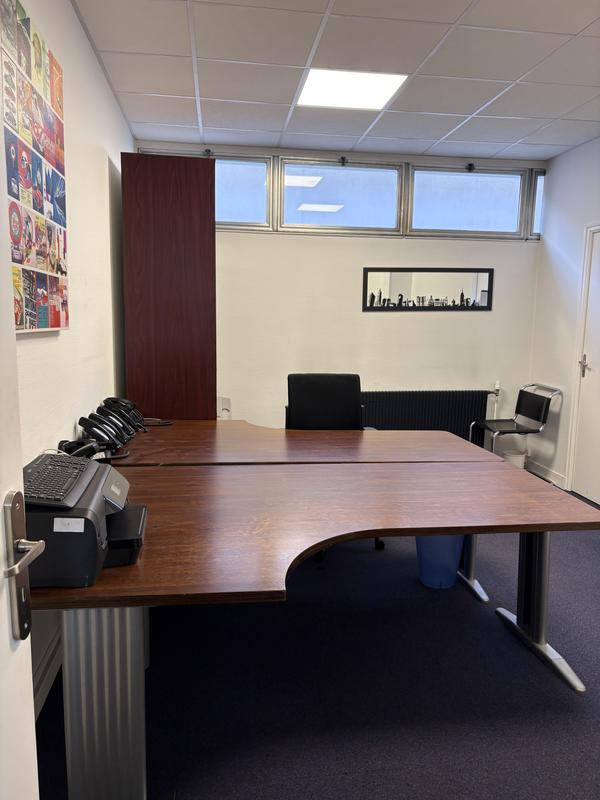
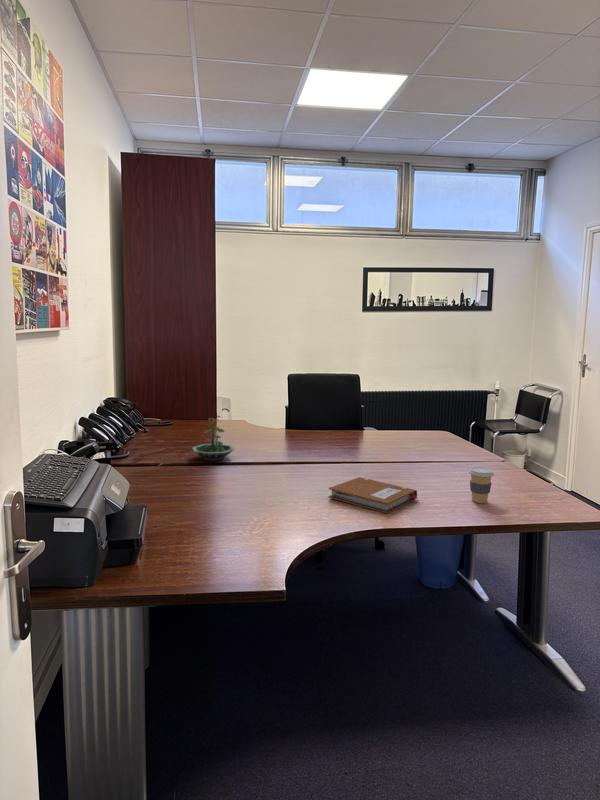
+ terrarium [191,417,236,462]
+ coffee cup [468,466,495,504]
+ notebook [327,476,418,514]
